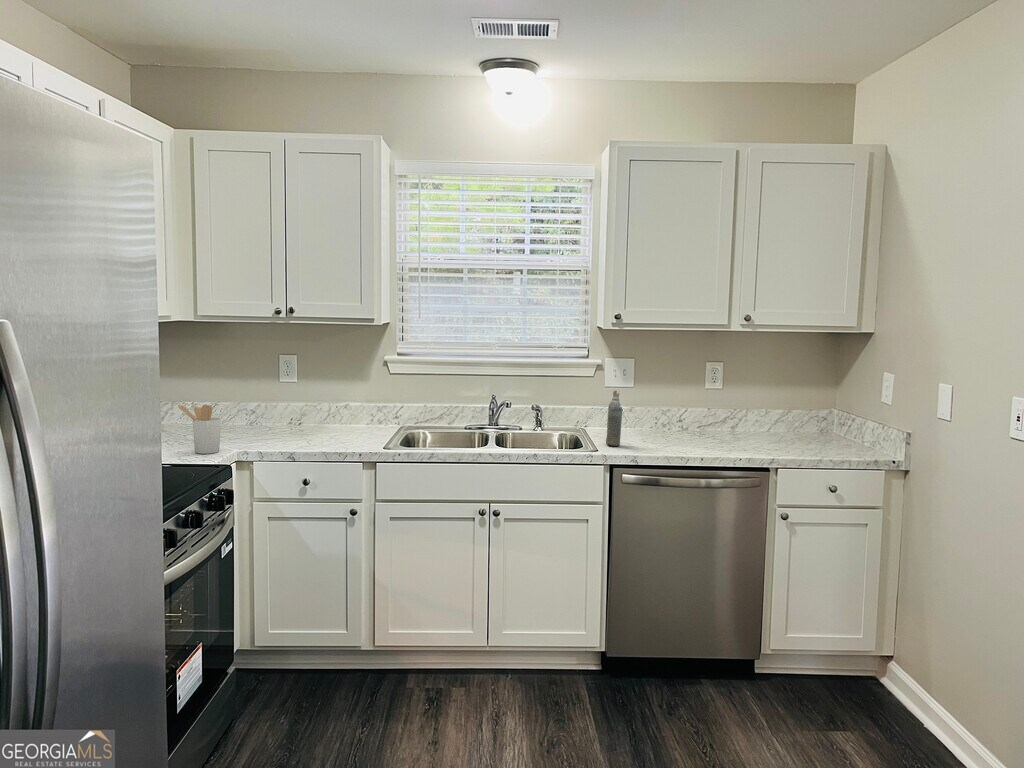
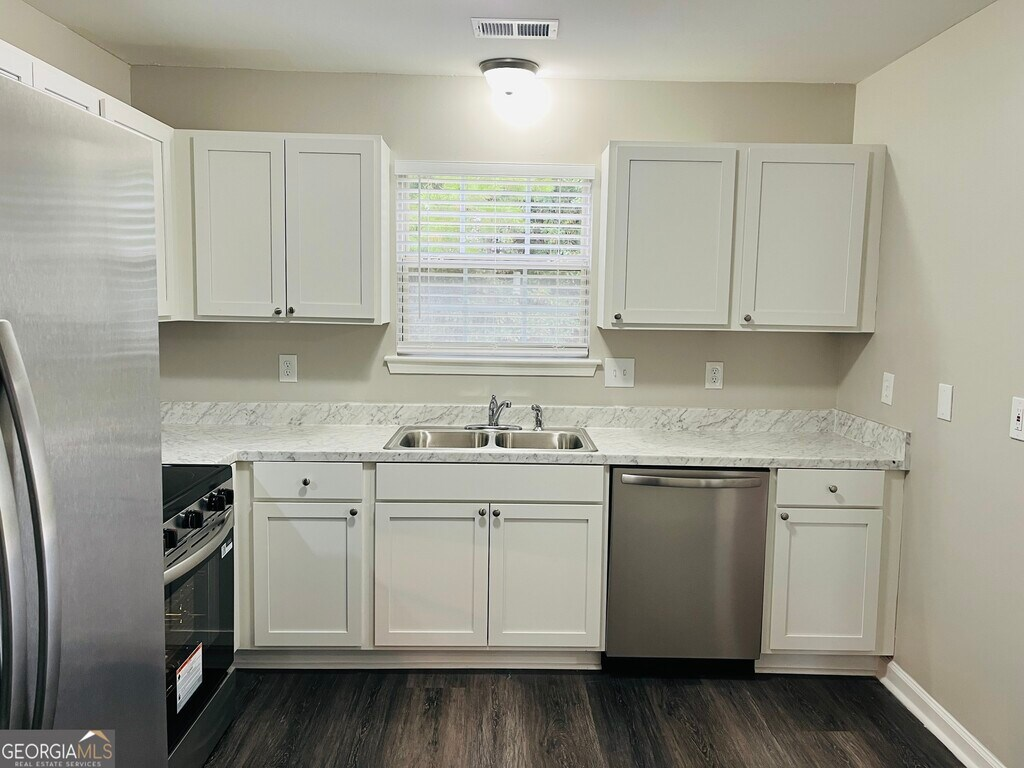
- aerosol can [605,389,623,447]
- utensil holder [177,404,222,455]
